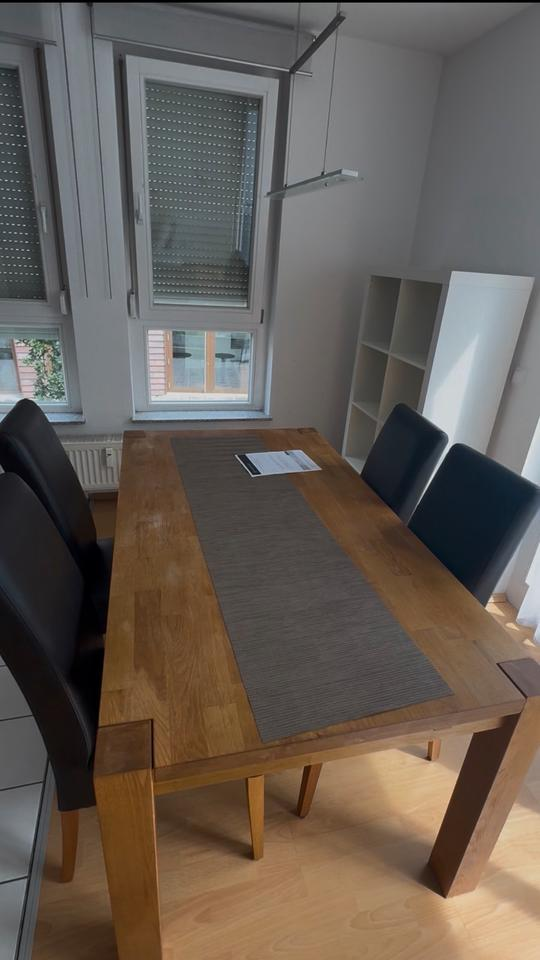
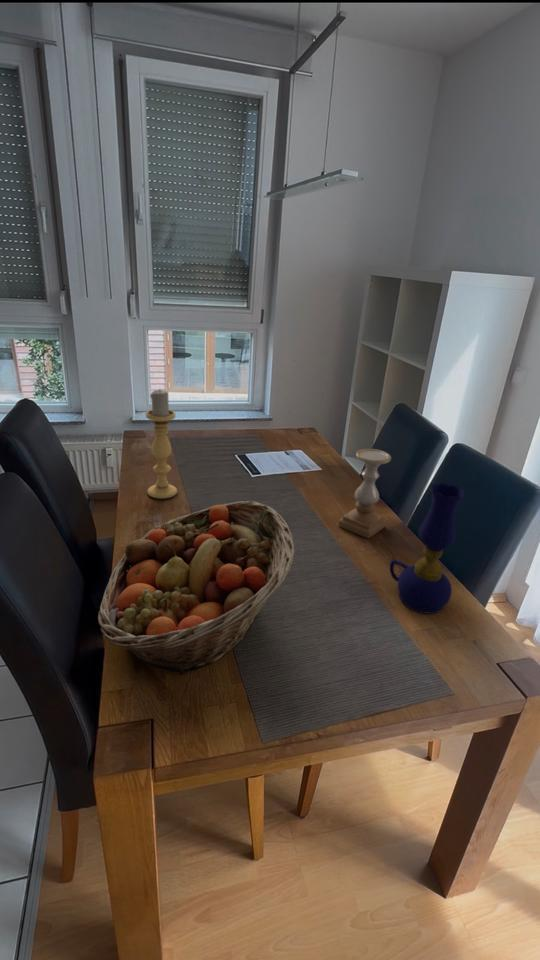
+ candle holder [145,388,178,500]
+ oil lamp [389,482,466,615]
+ candle holder [337,448,392,539]
+ fruit basket [97,500,297,676]
